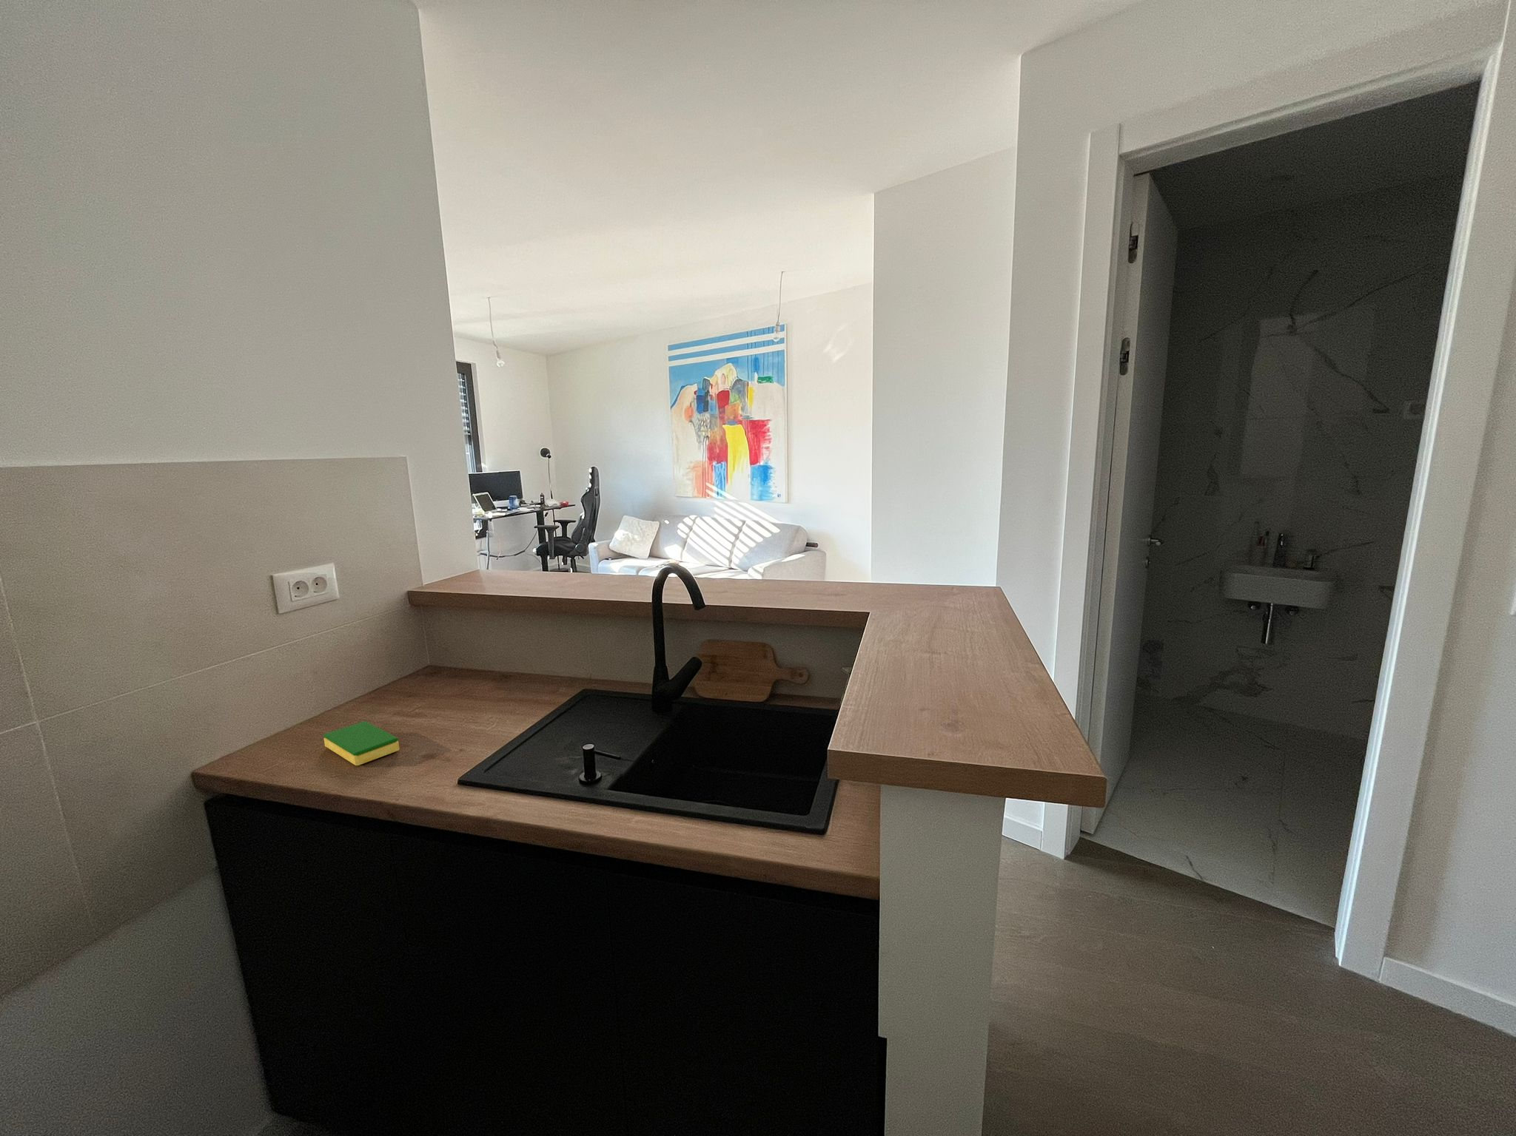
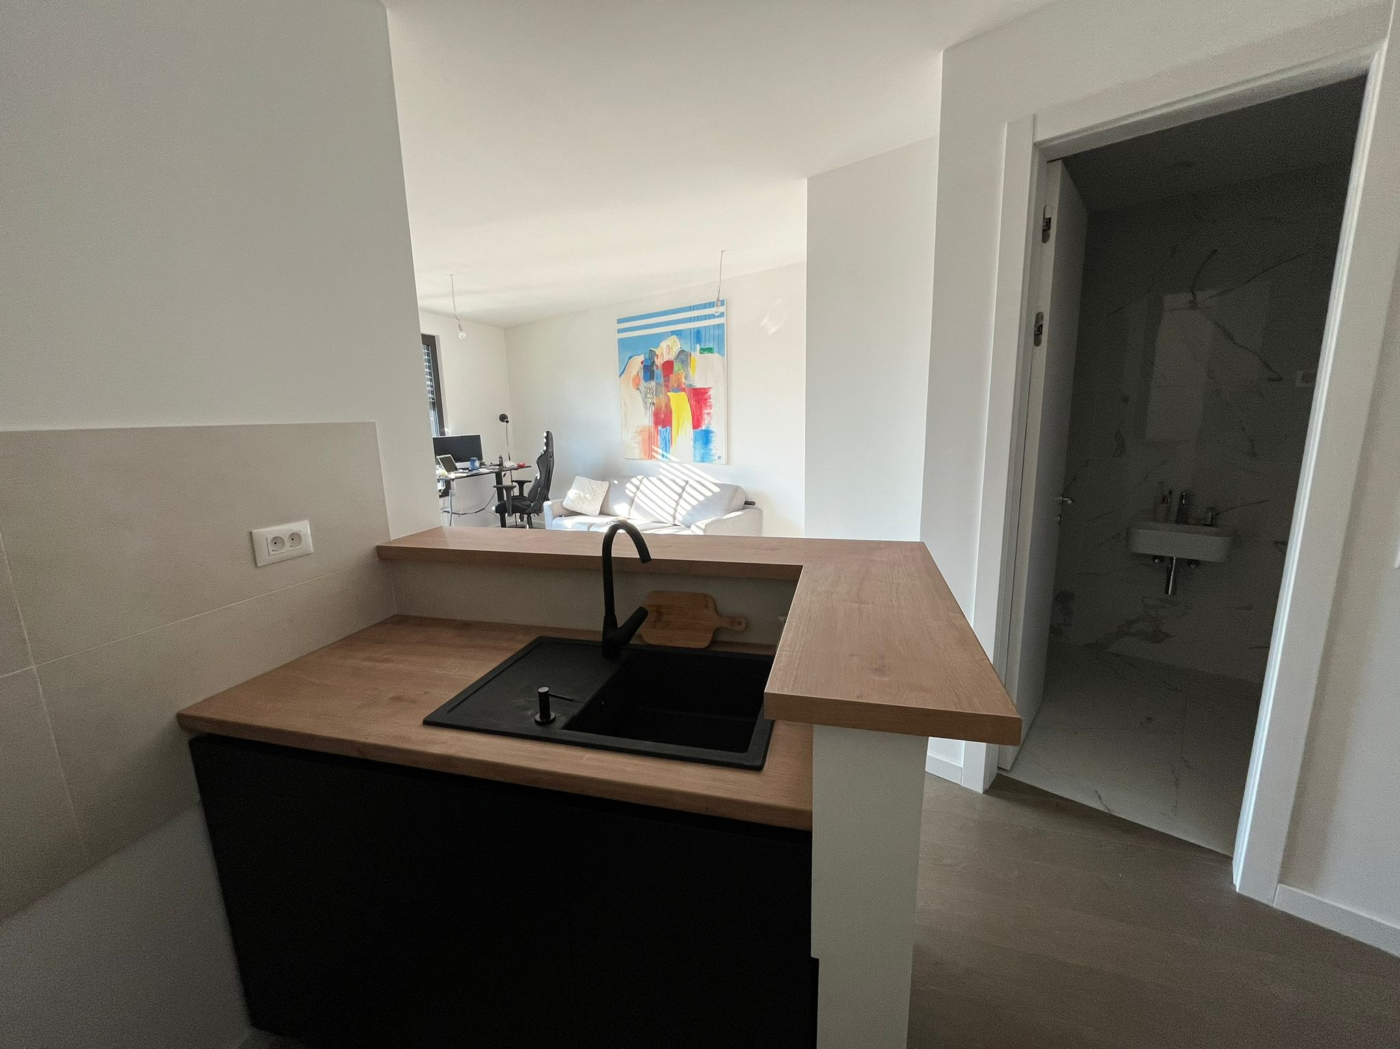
- dish sponge [322,721,400,766]
